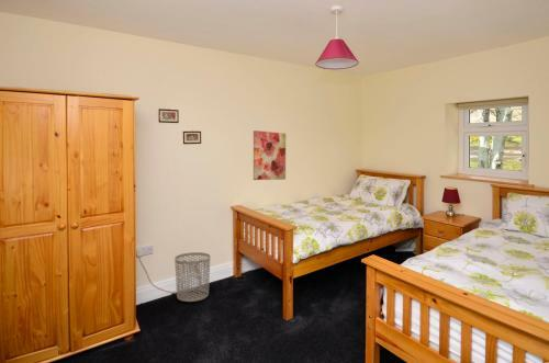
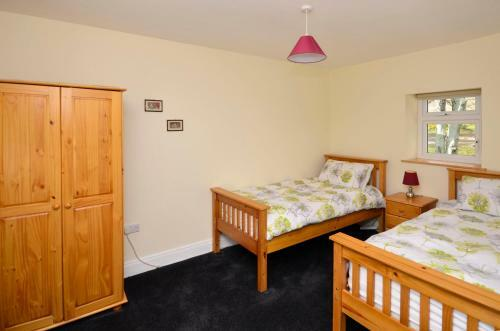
- waste bin [173,251,211,303]
- wall art [253,129,287,181]
